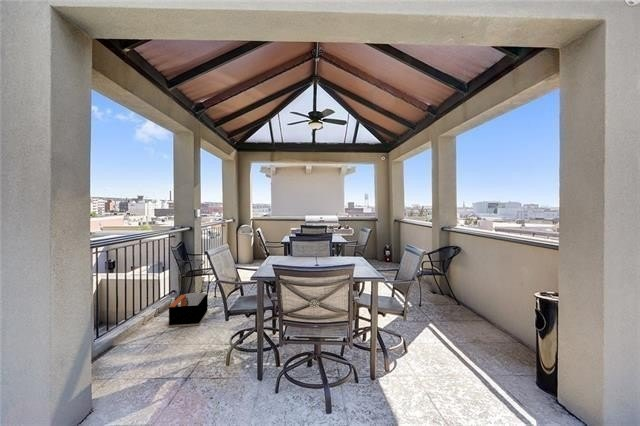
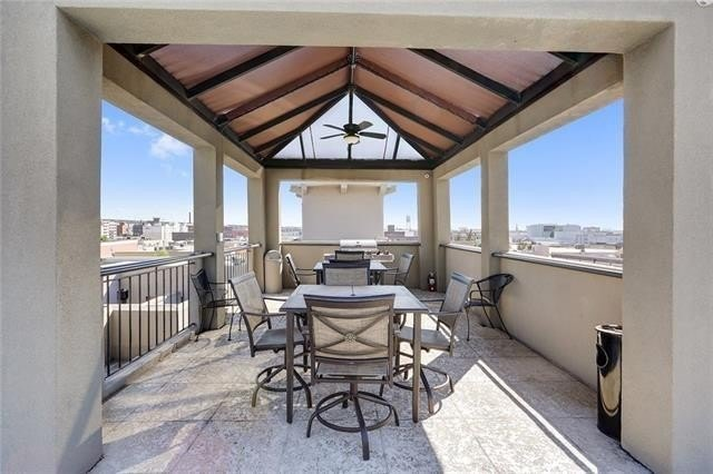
- storage bin [168,292,209,328]
